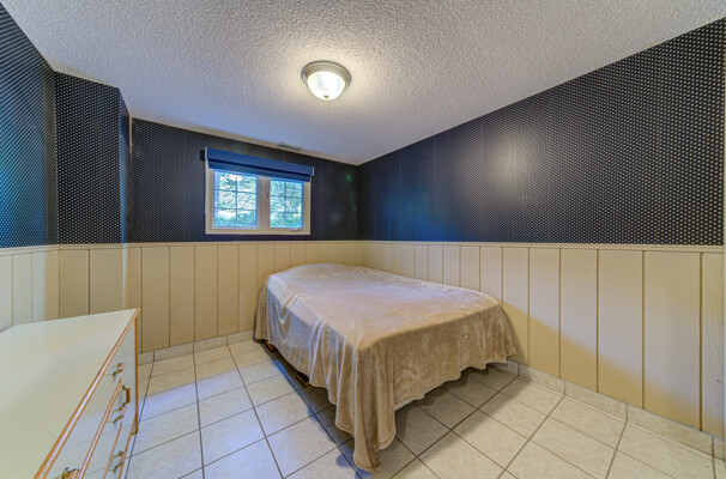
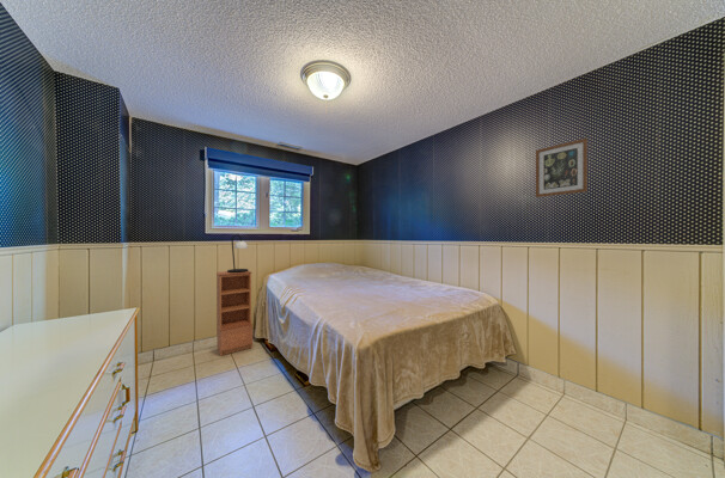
+ table lamp [226,233,249,272]
+ bookcase [215,270,254,357]
+ wall art [535,137,589,198]
